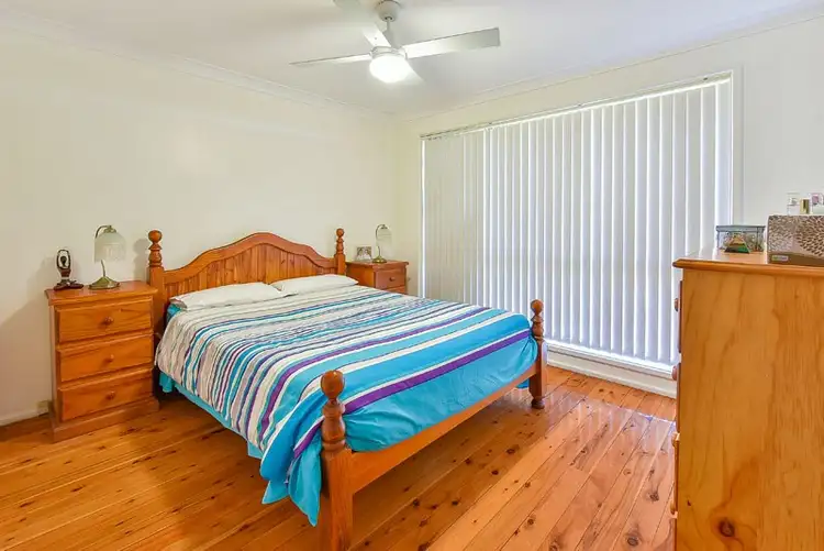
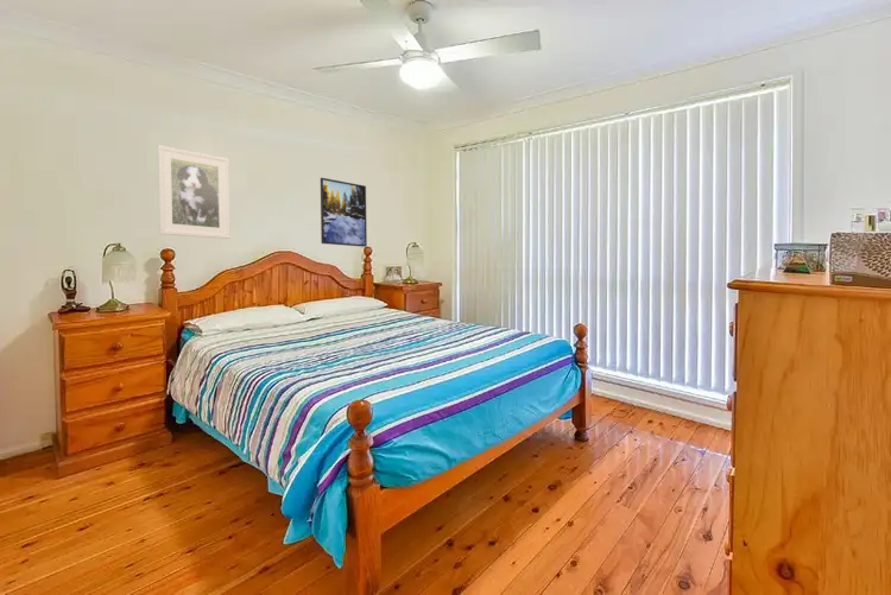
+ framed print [320,177,368,248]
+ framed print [157,144,232,240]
